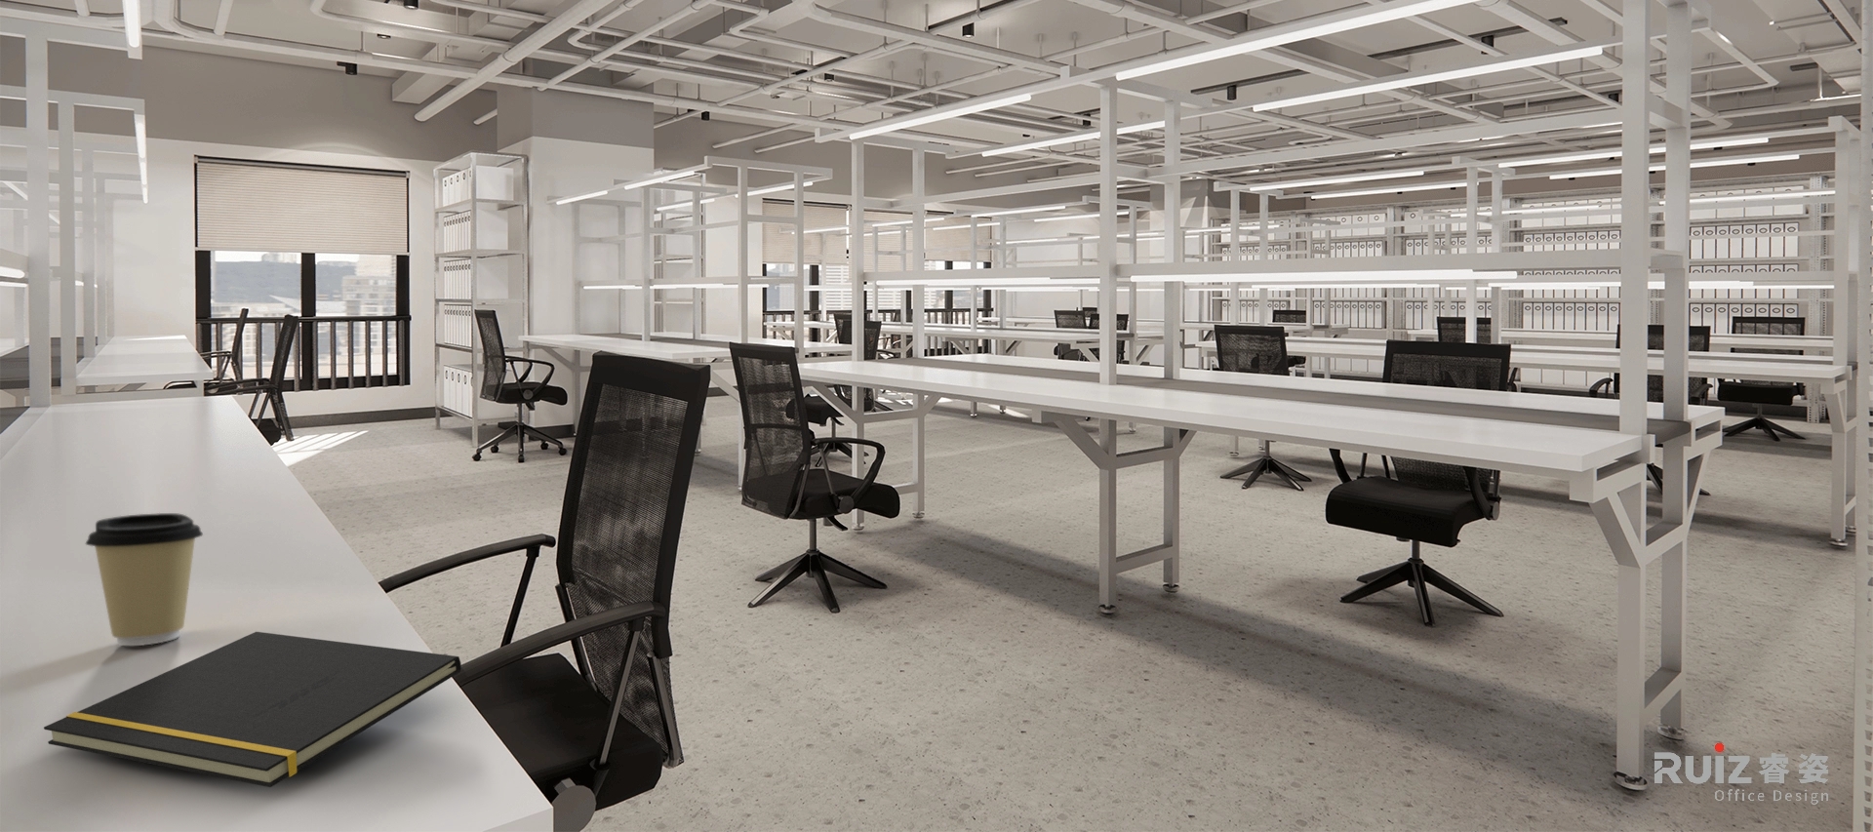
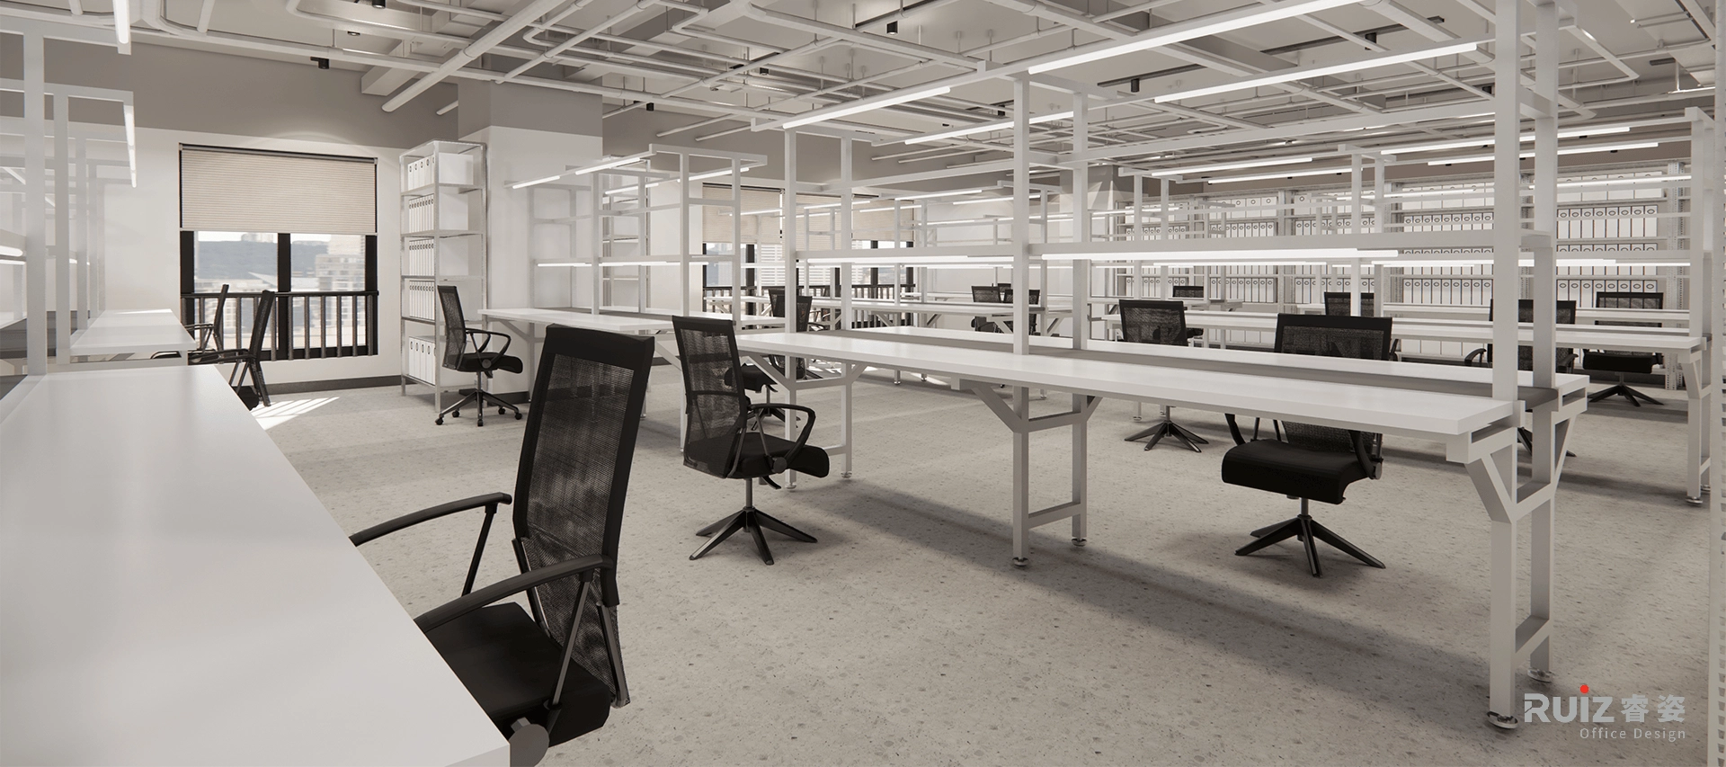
- coffee cup [85,512,204,647]
- notepad [43,631,462,788]
